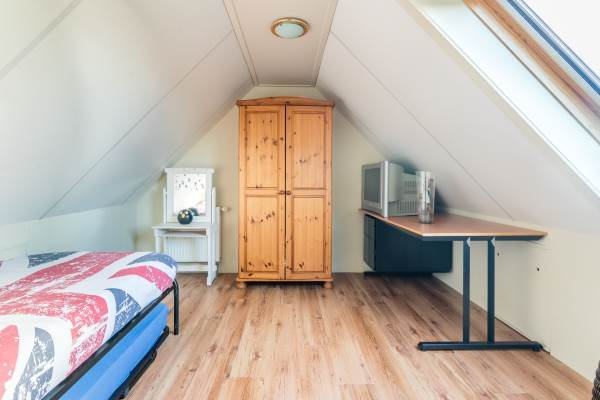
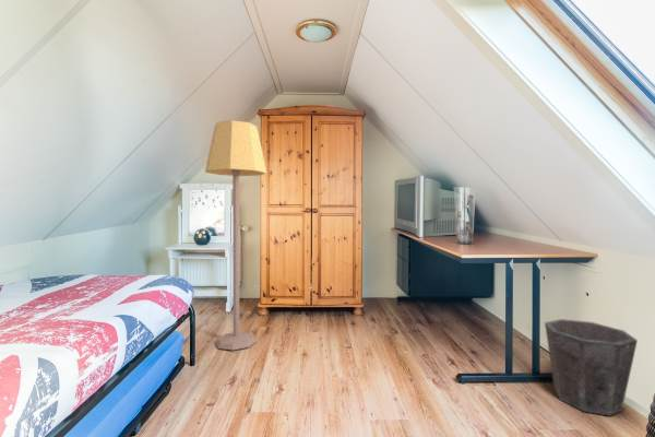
+ lamp [204,119,267,351]
+ waste bin [544,318,639,417]
